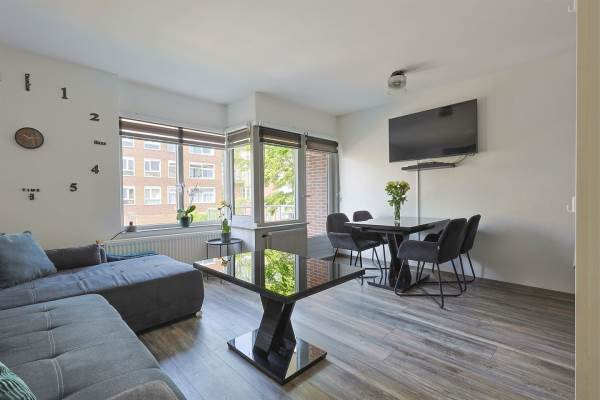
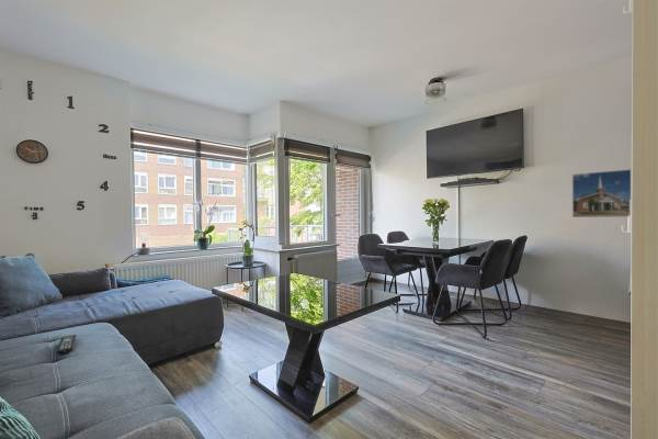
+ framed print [571,168,632,218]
+ remote control [56,334,78,354]
